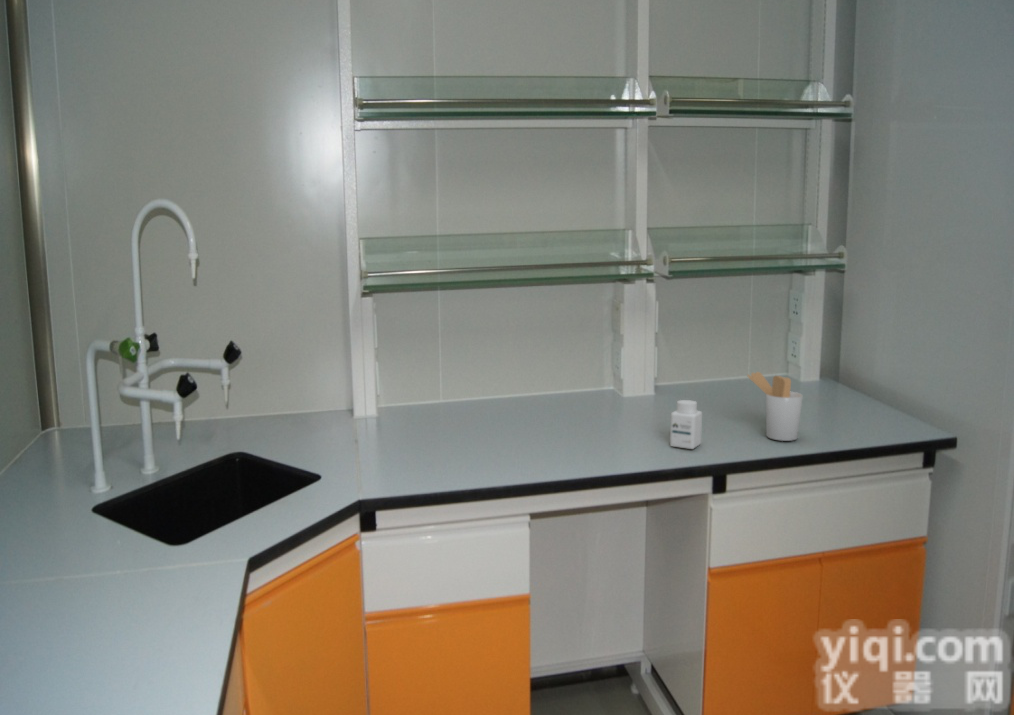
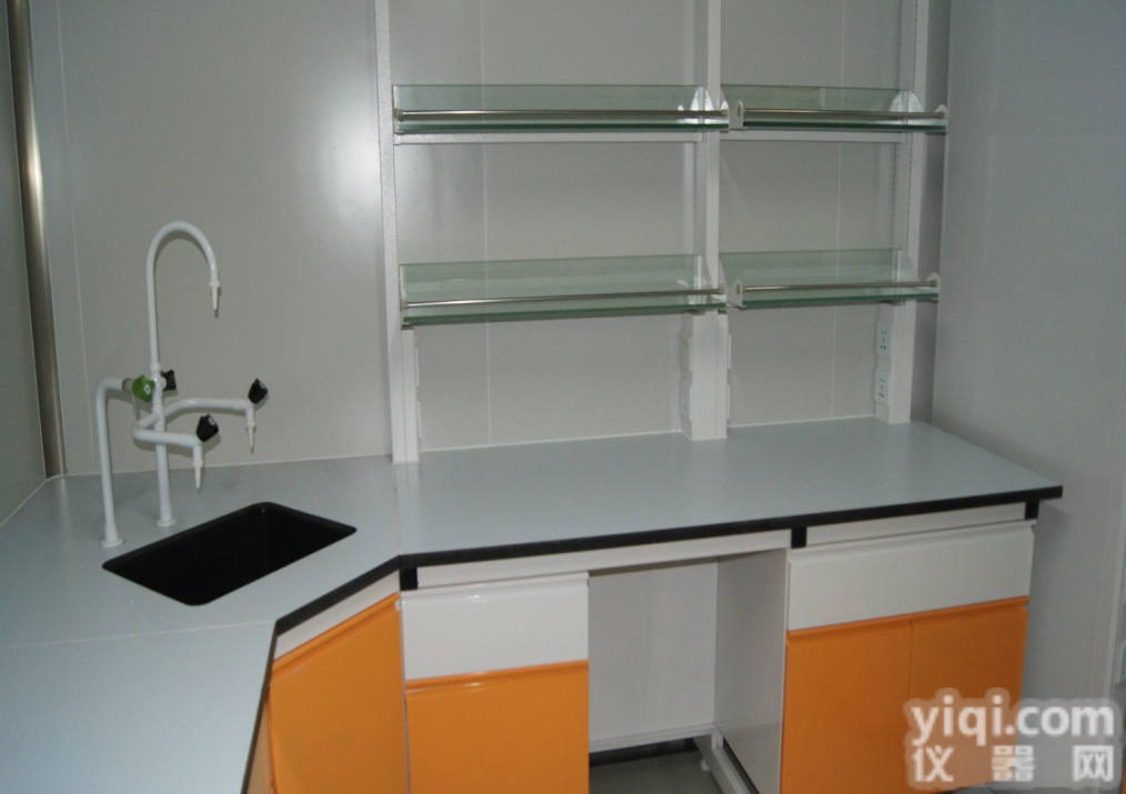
- medicine bottle [669,399,703,450]
- utensil holder [746,371,804,442]
